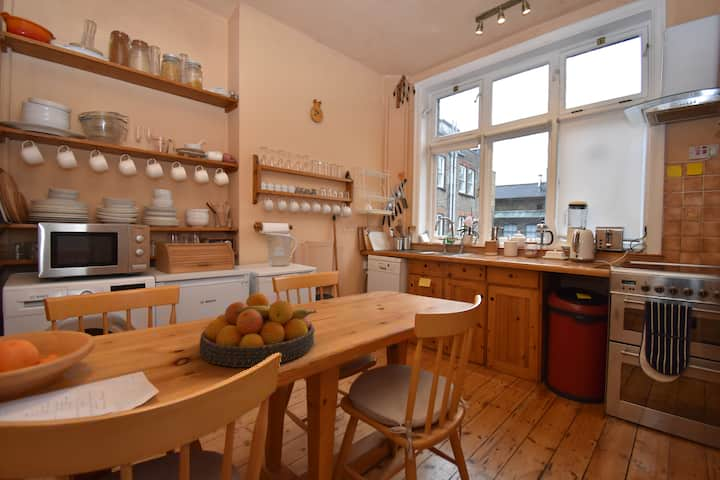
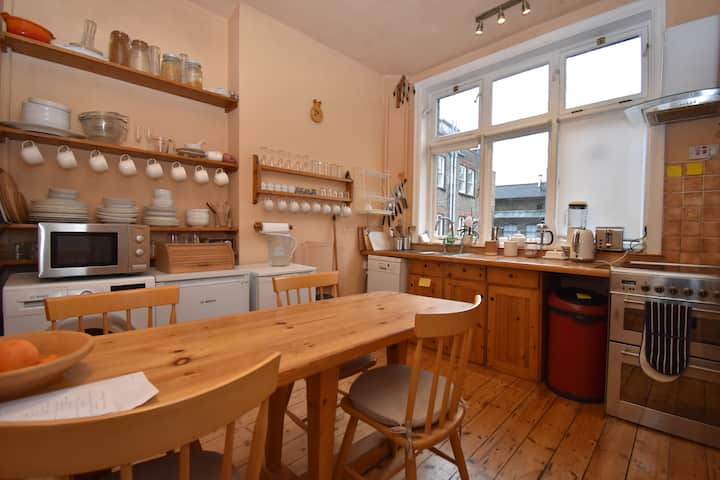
- fruit bowl [199,292,318,368]
